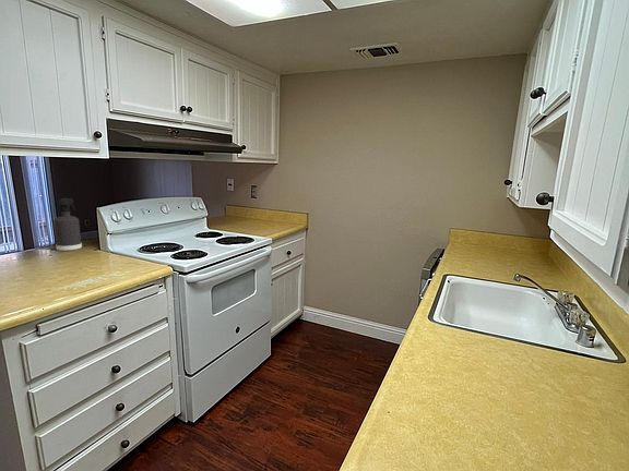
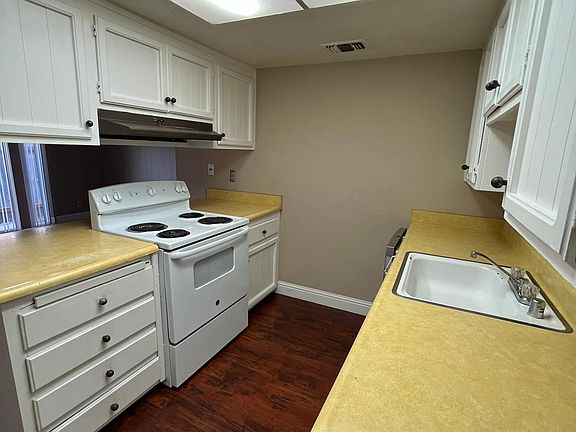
- spray bottle [52,197,83,252]
